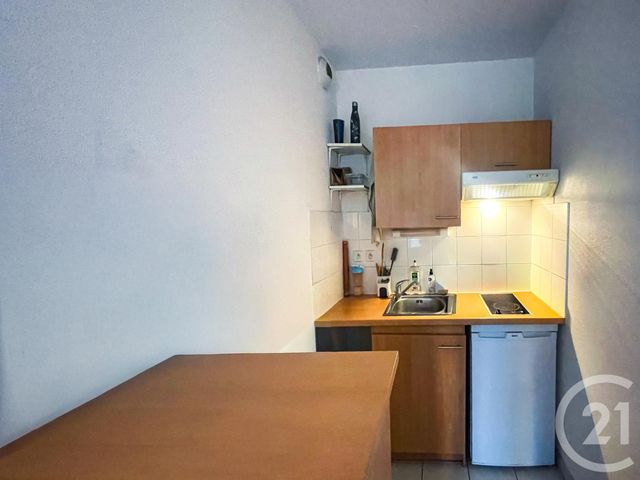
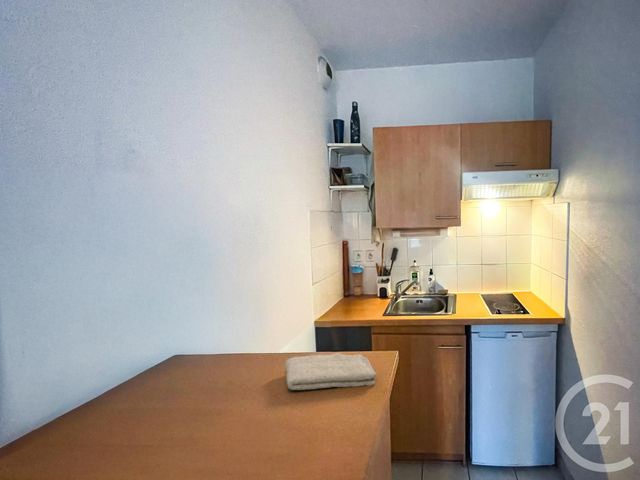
+ washcloth [284,352,378,391]
